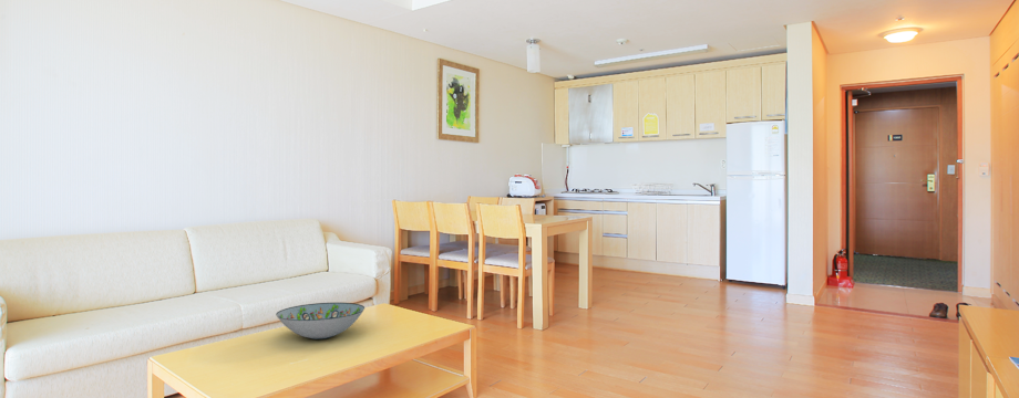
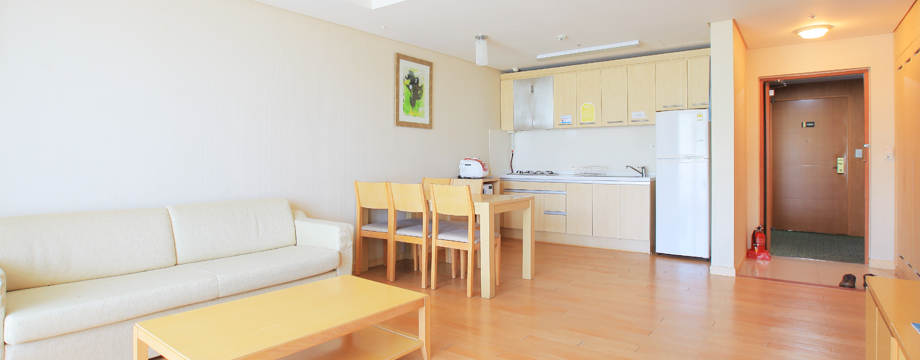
- decorative bowl [275,302,366,341]
